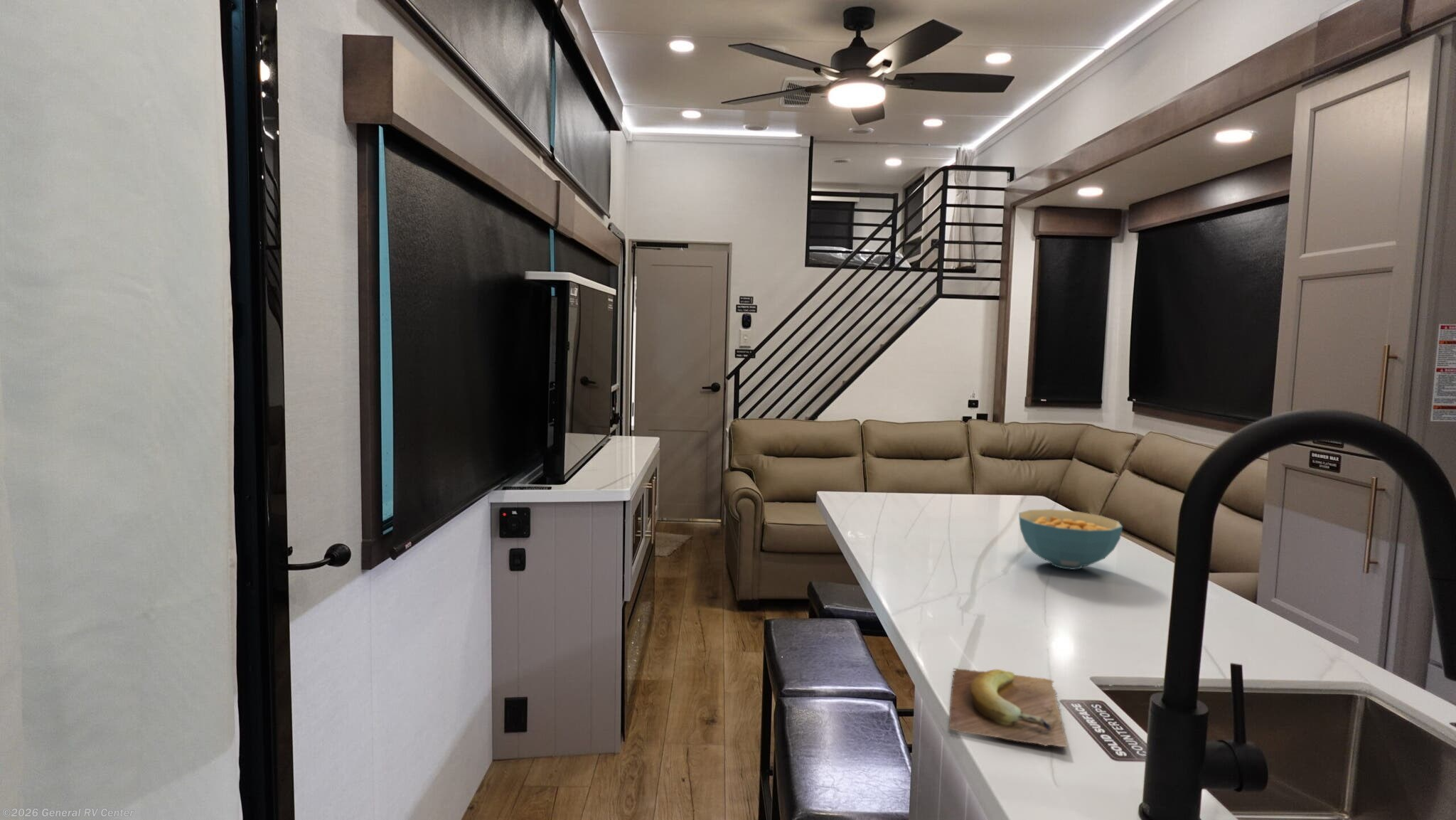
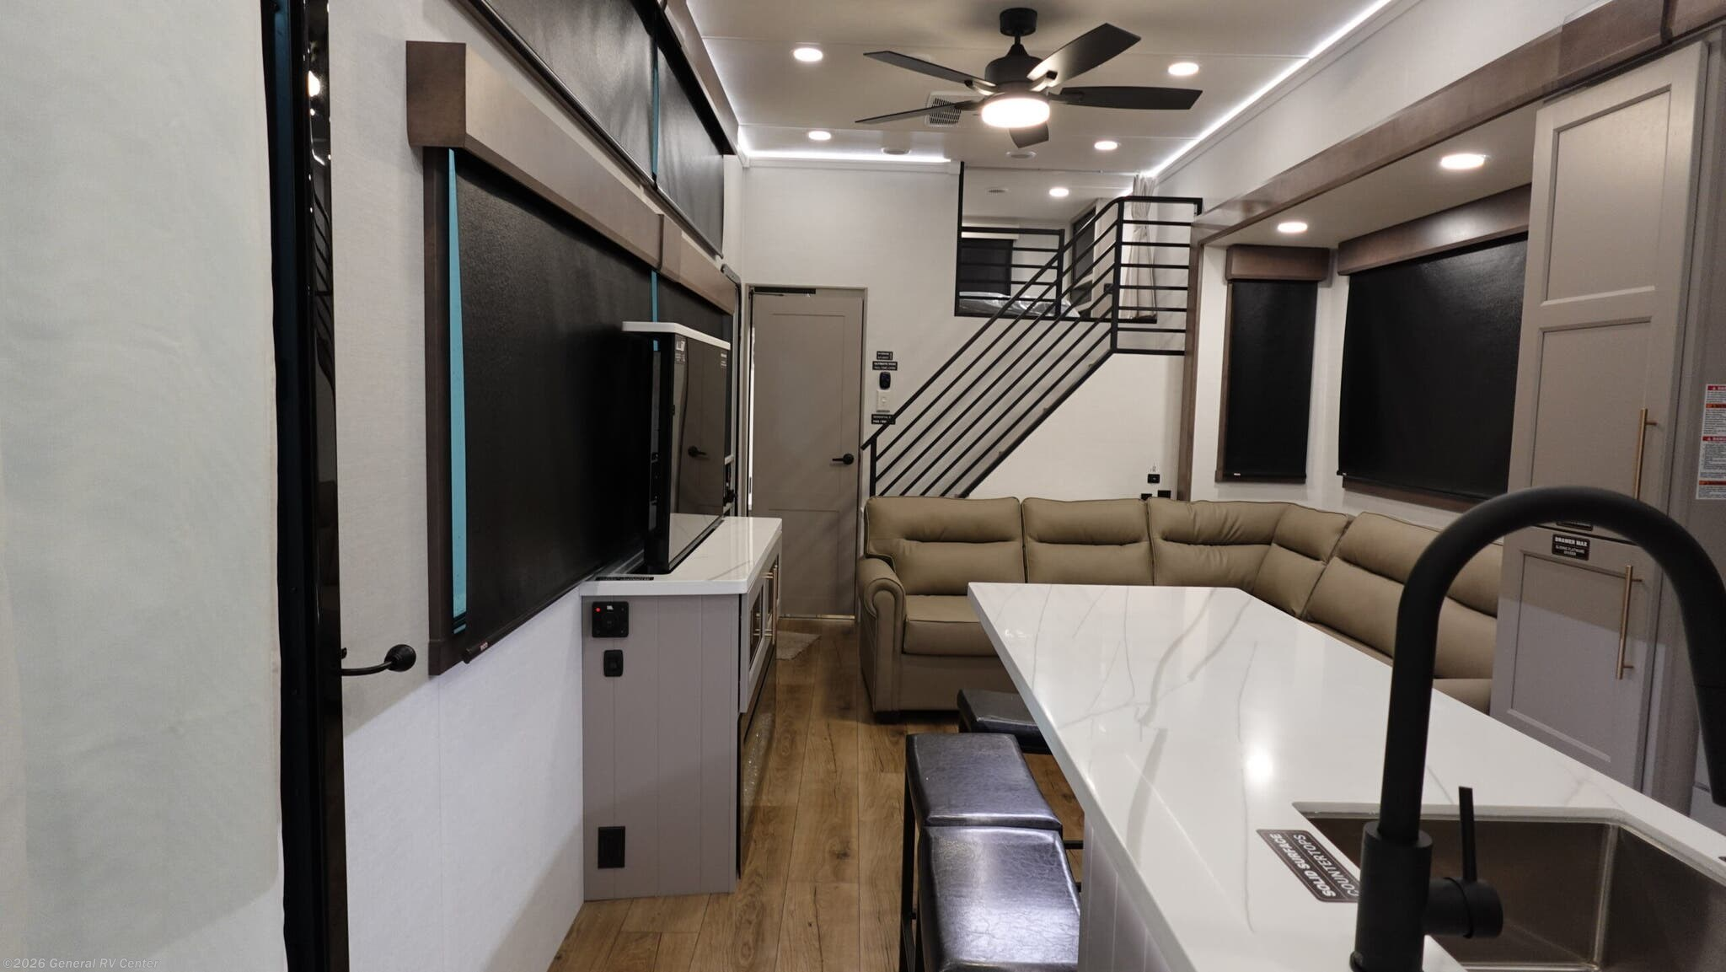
- cereal bowl [1018,508,1123,570]
- banana [948,667,1069,747]
